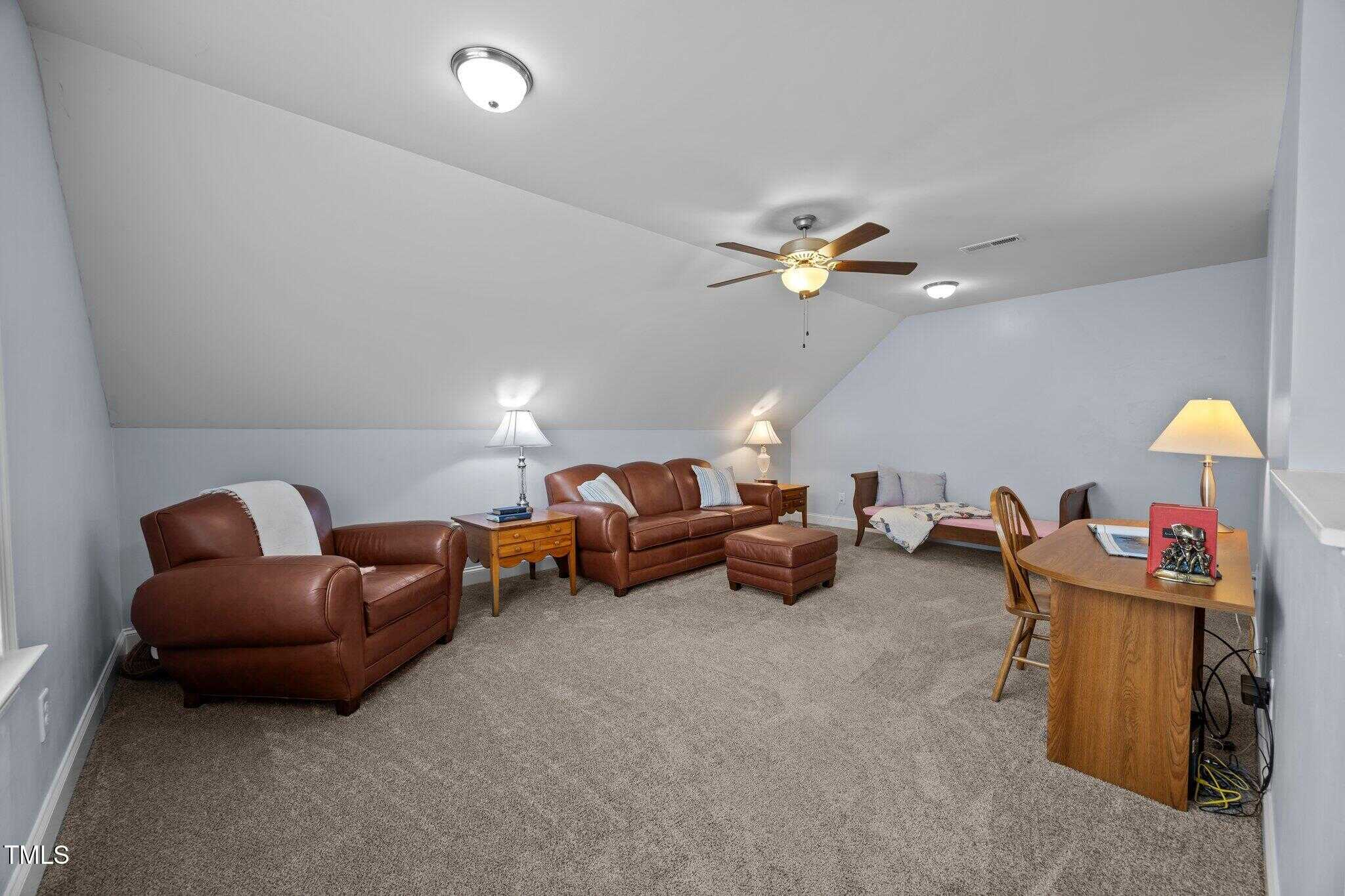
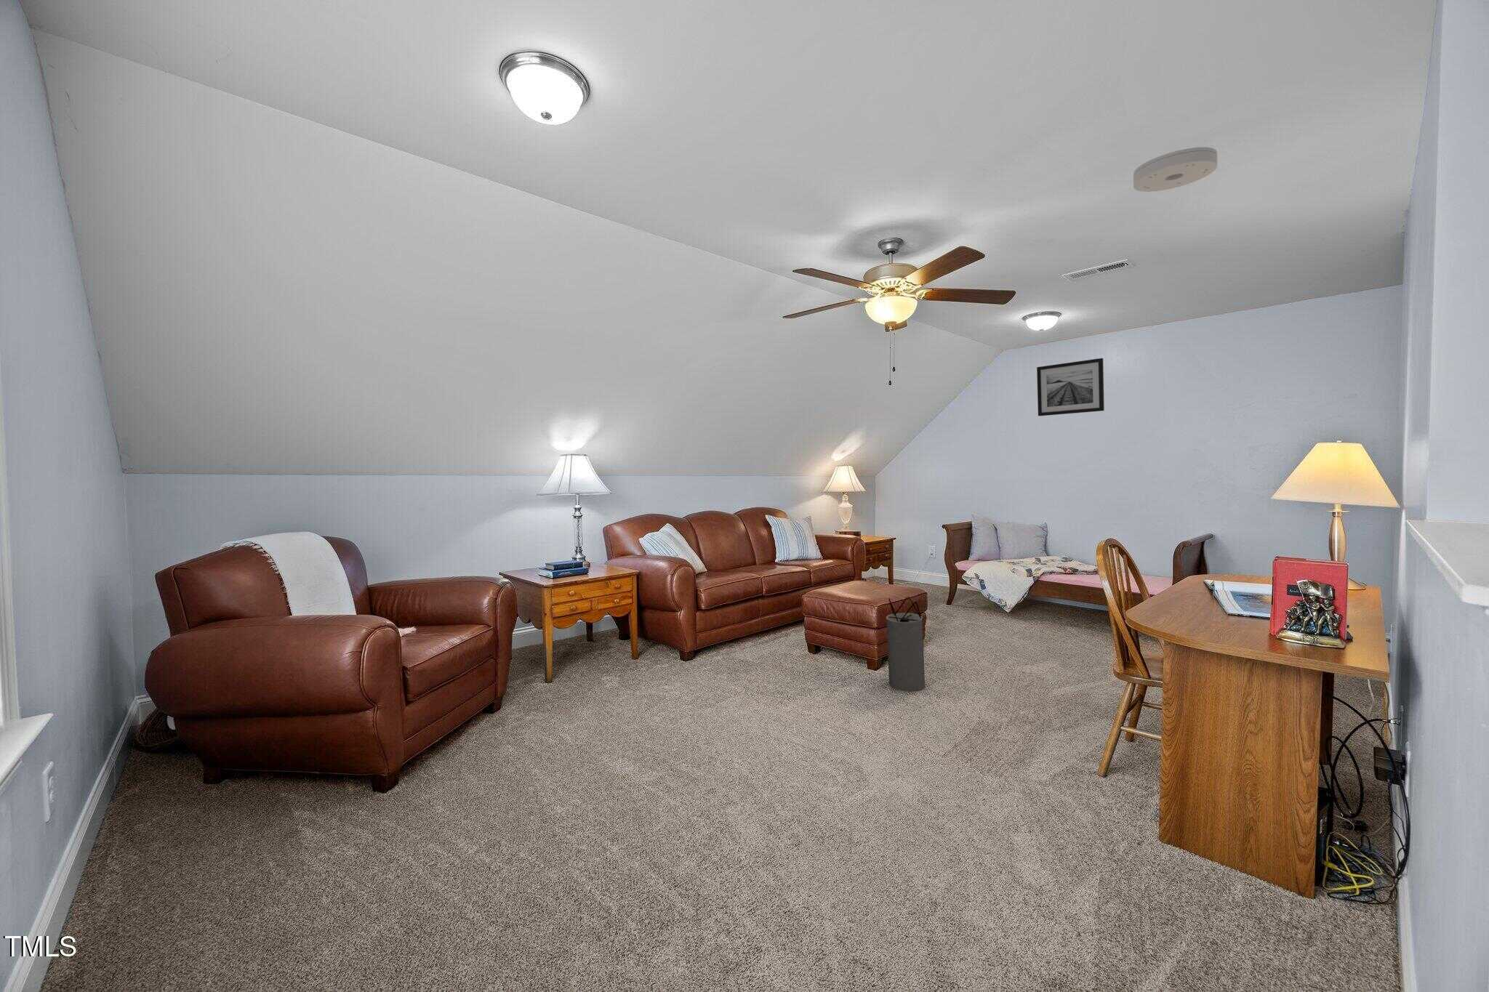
+ wall art [1036,358,1105,416]
+ smoke detector [1133,146,1218,193]
+ speaker [886,596,926,692]
